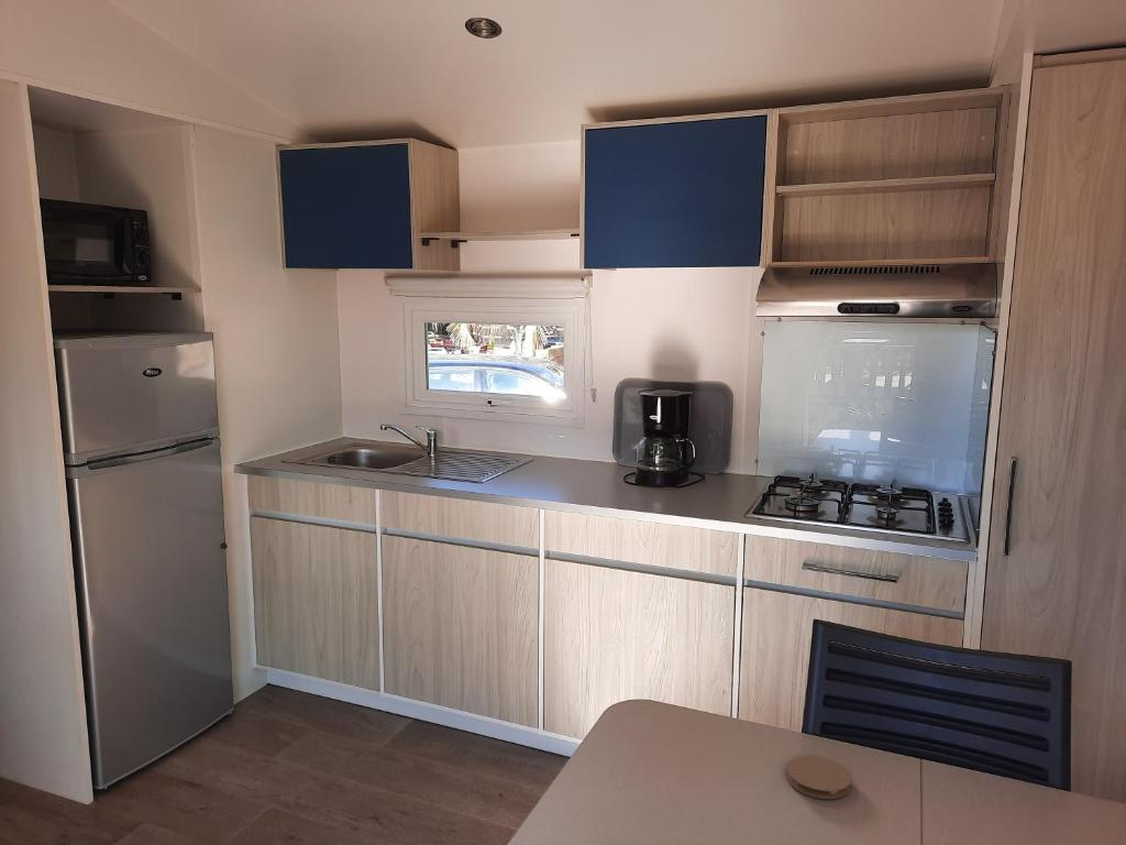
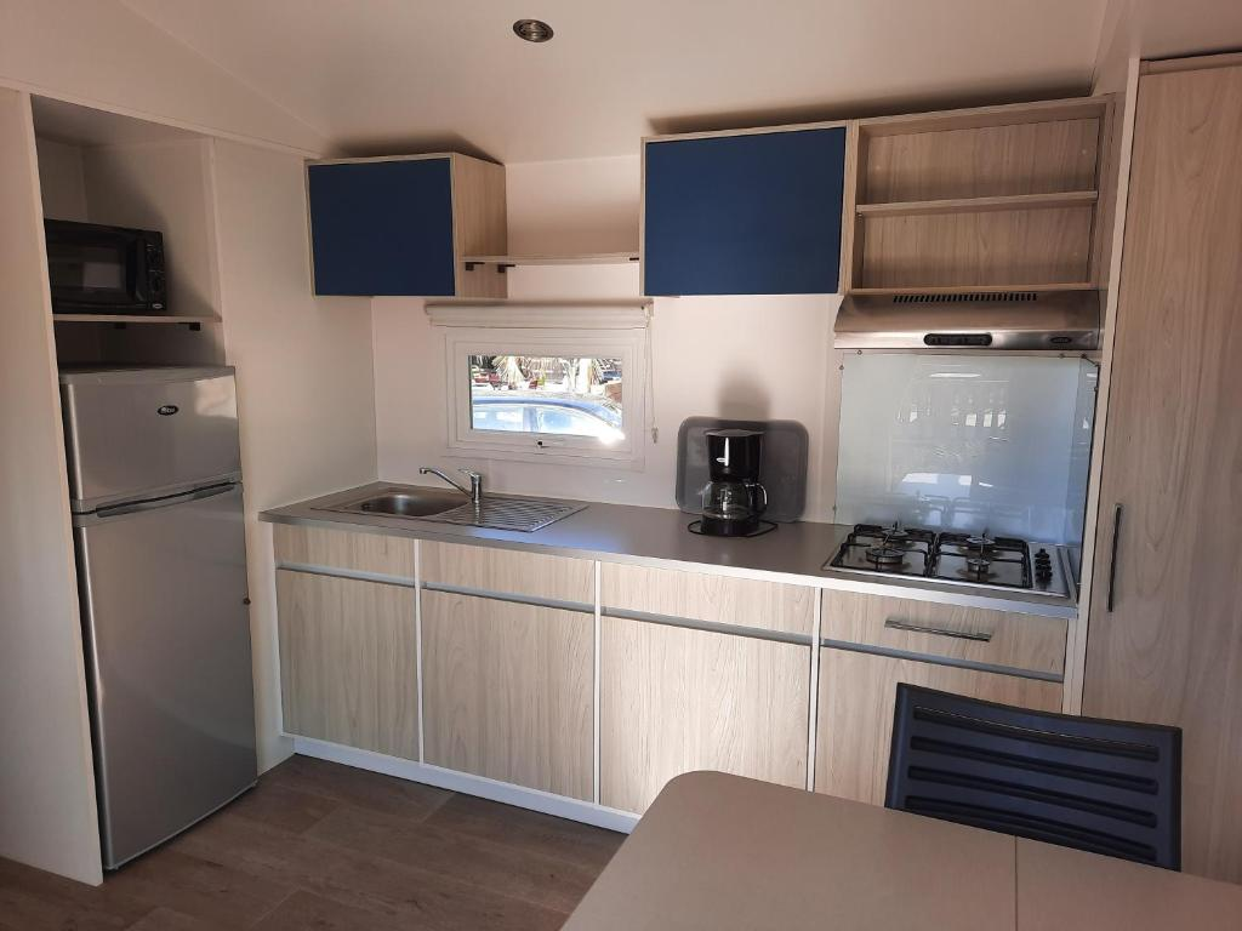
- coaster [785,755,853,800]
